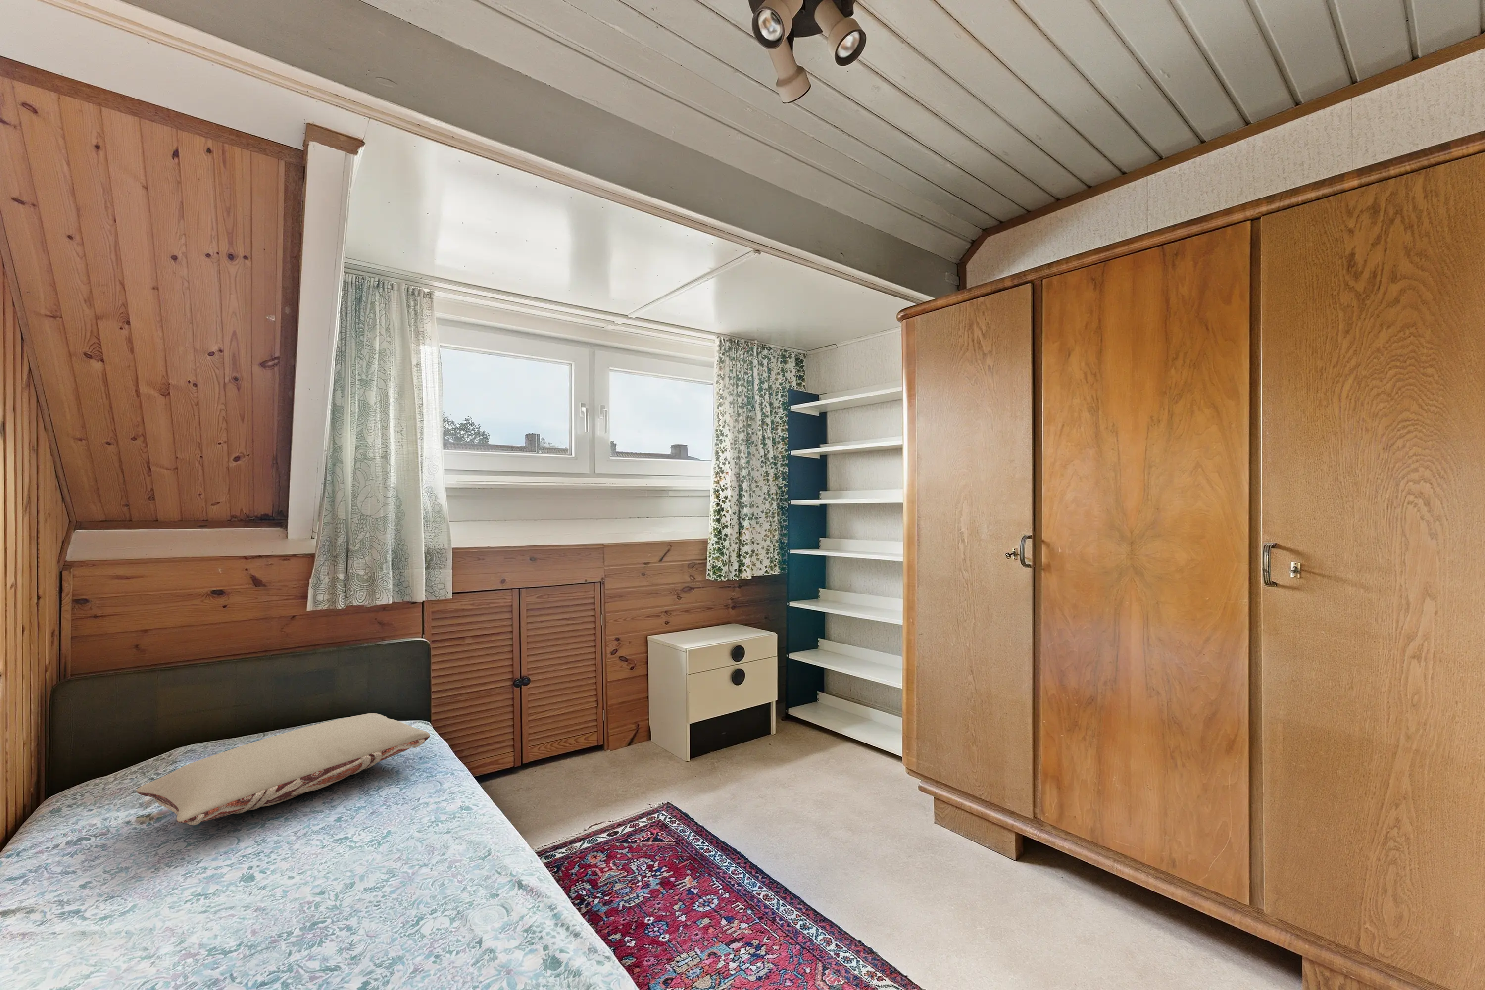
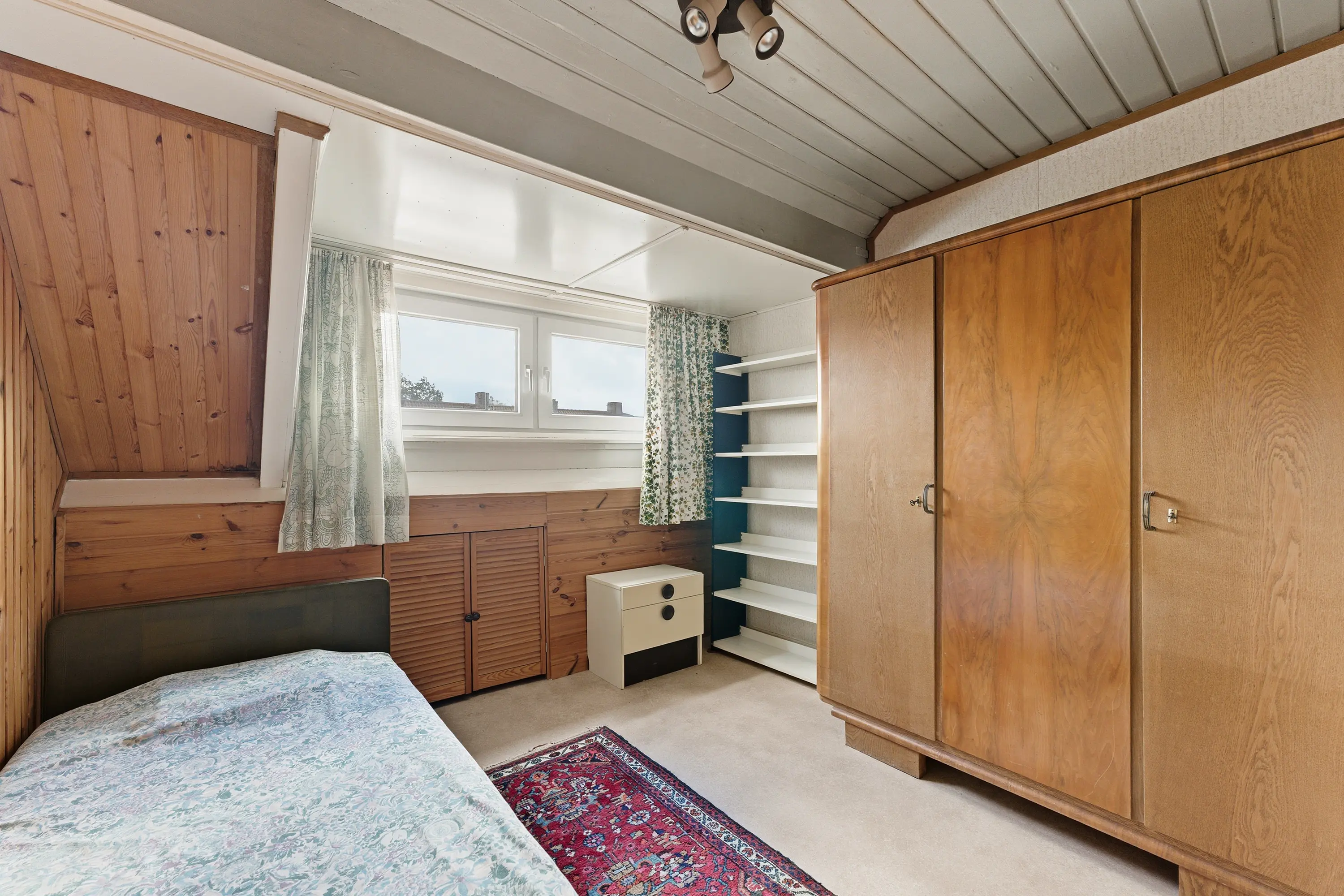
- pillow [136,713,431,825]
